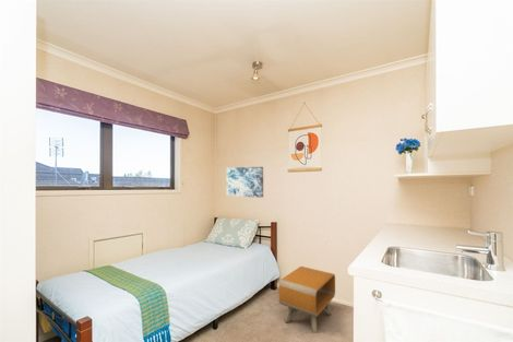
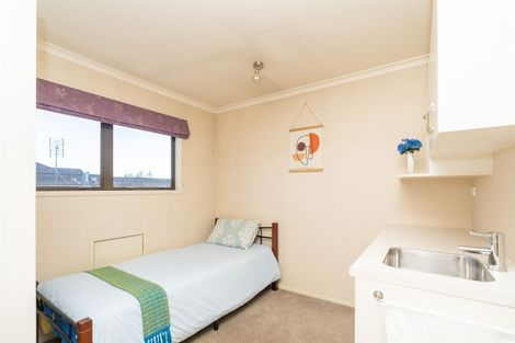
- wall art [225,166,264,199]
- nightstand [278,266,336,334]
